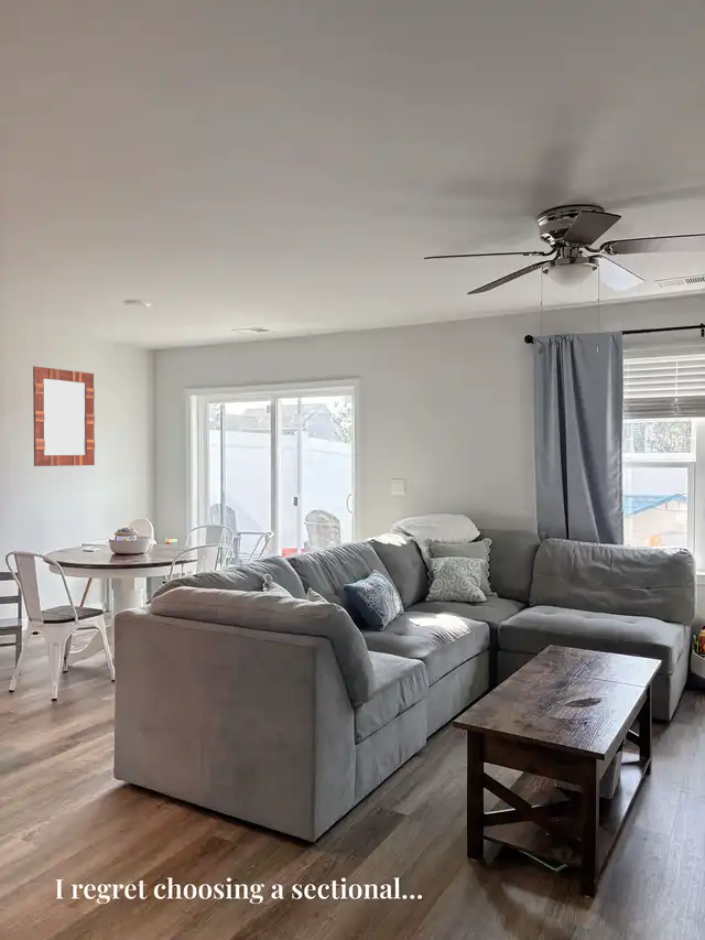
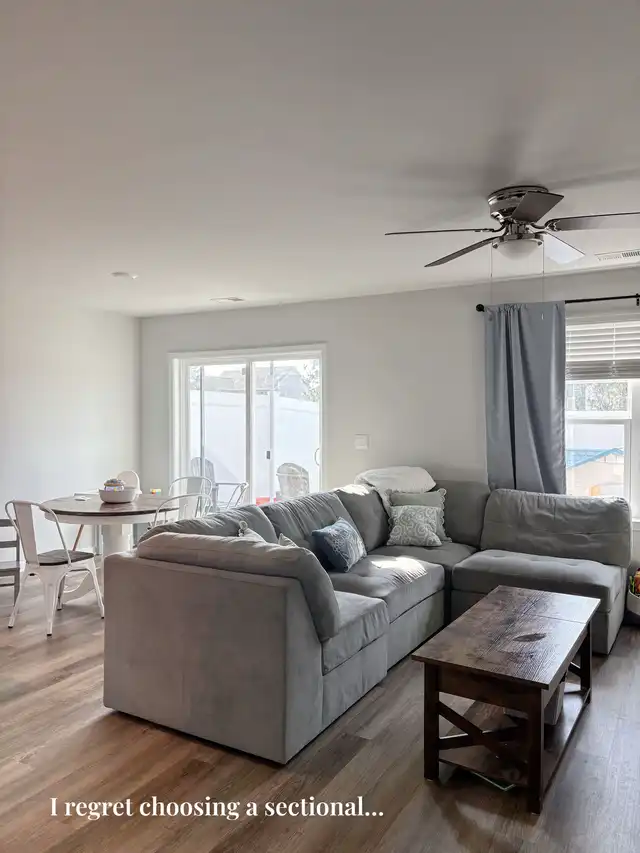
- home mirror [32,365,96,467]
